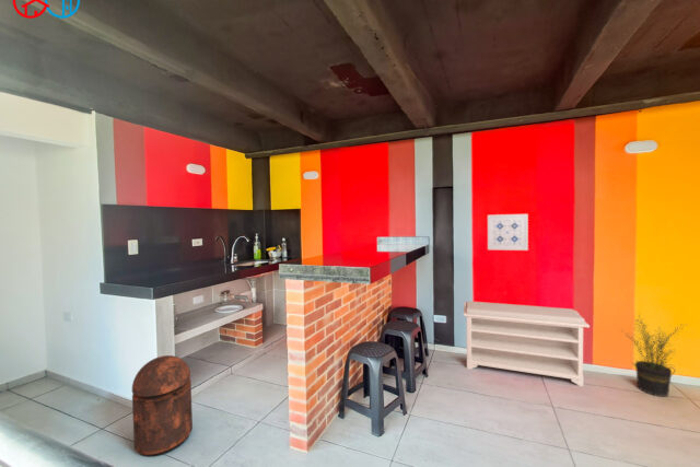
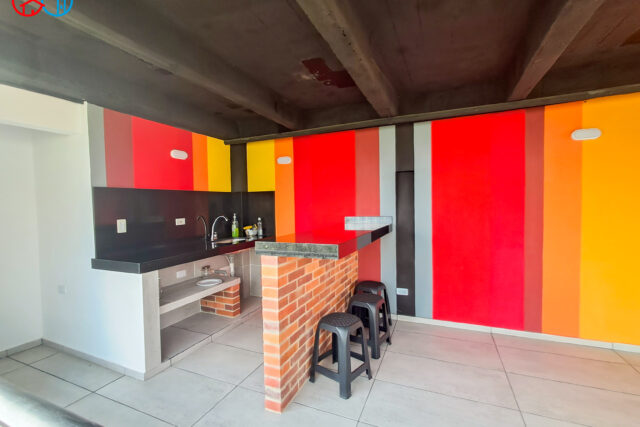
- trash can [131,354,194,458]
- potted plant [619,313,687,398]
- bench [463,300,591,387]
- wall art [487,213,529,252]
